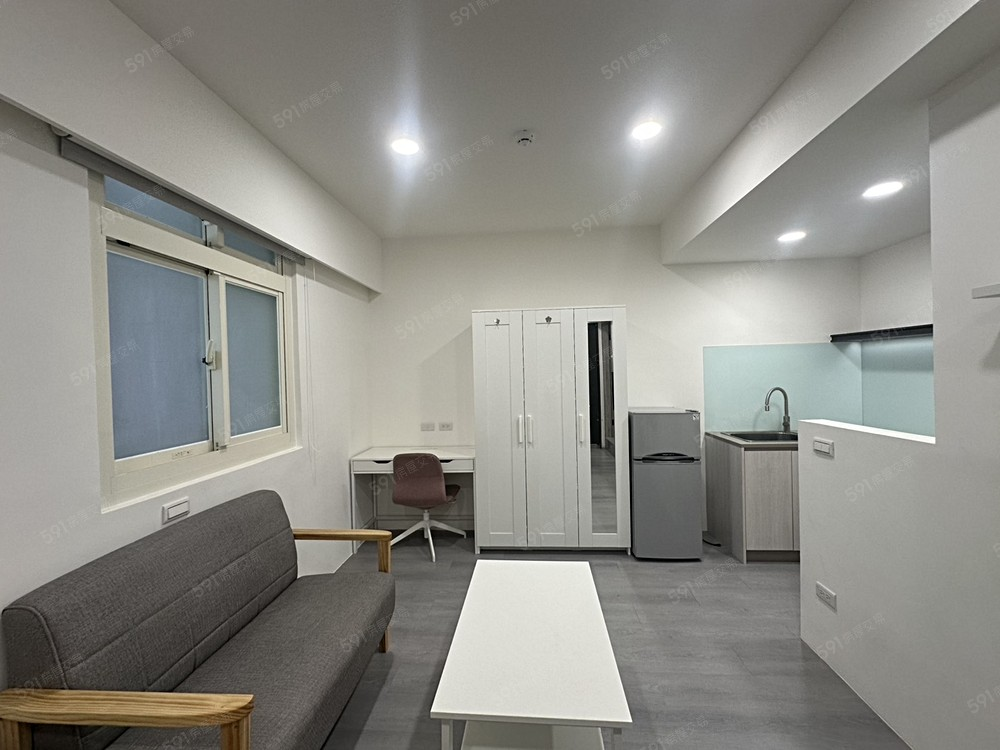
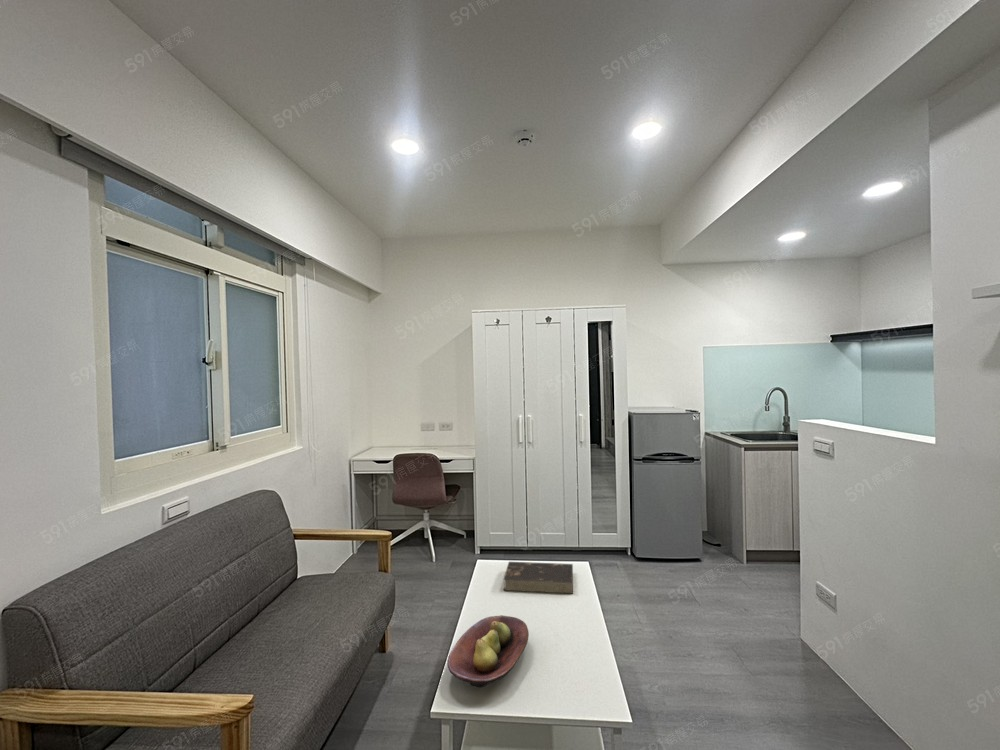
+ book [502,561,574,595]
+ fruit bowl [446,614,530,688]
